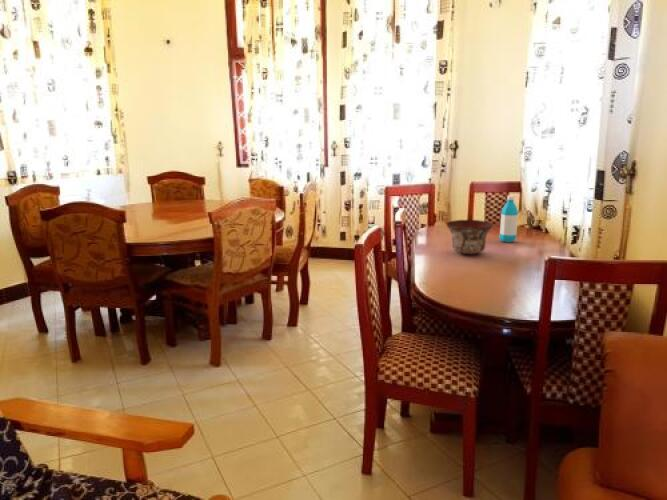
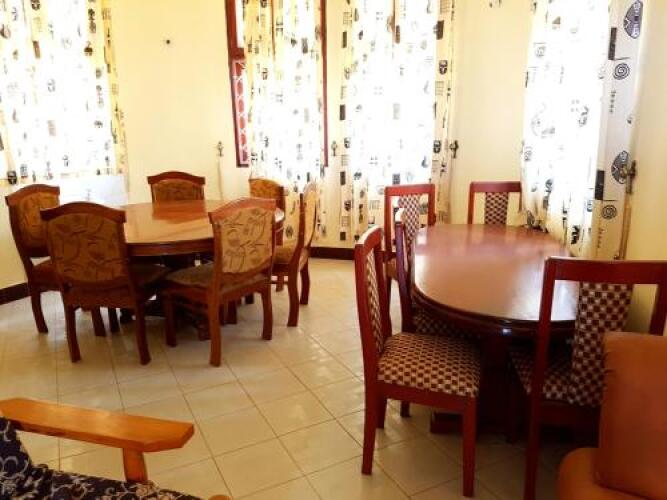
- bowl [445,219,494,255]
- water bottle [498,195,519,243]
